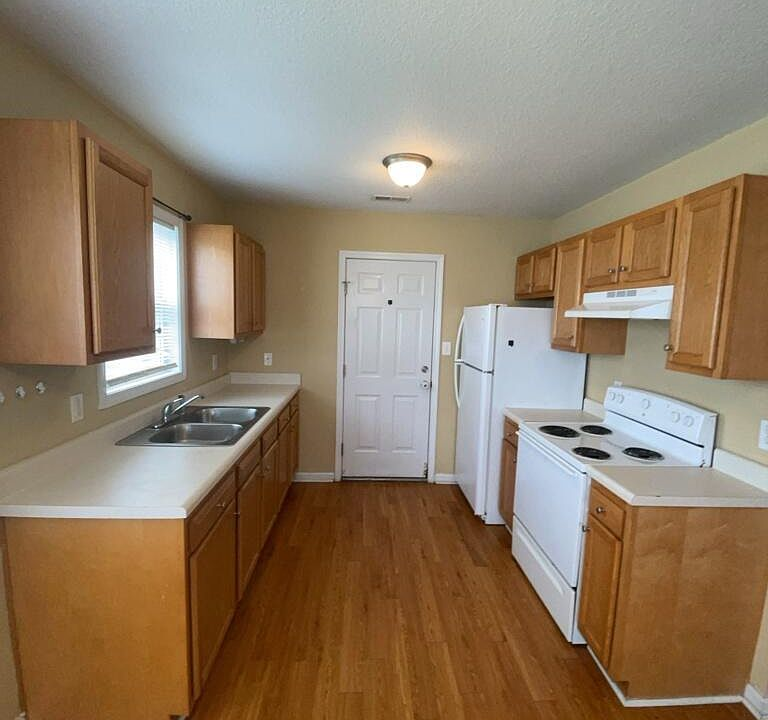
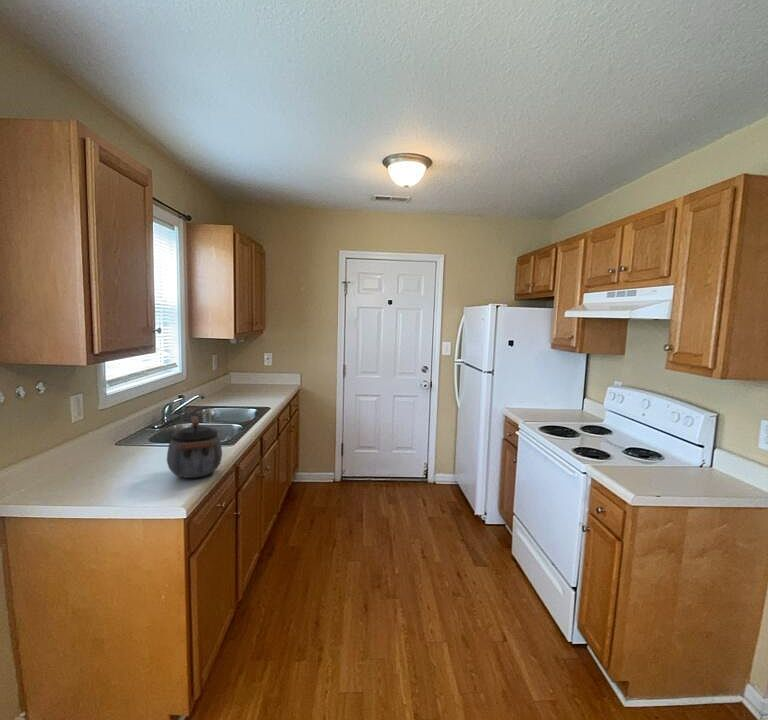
+ kettle [166,415,223,479]
